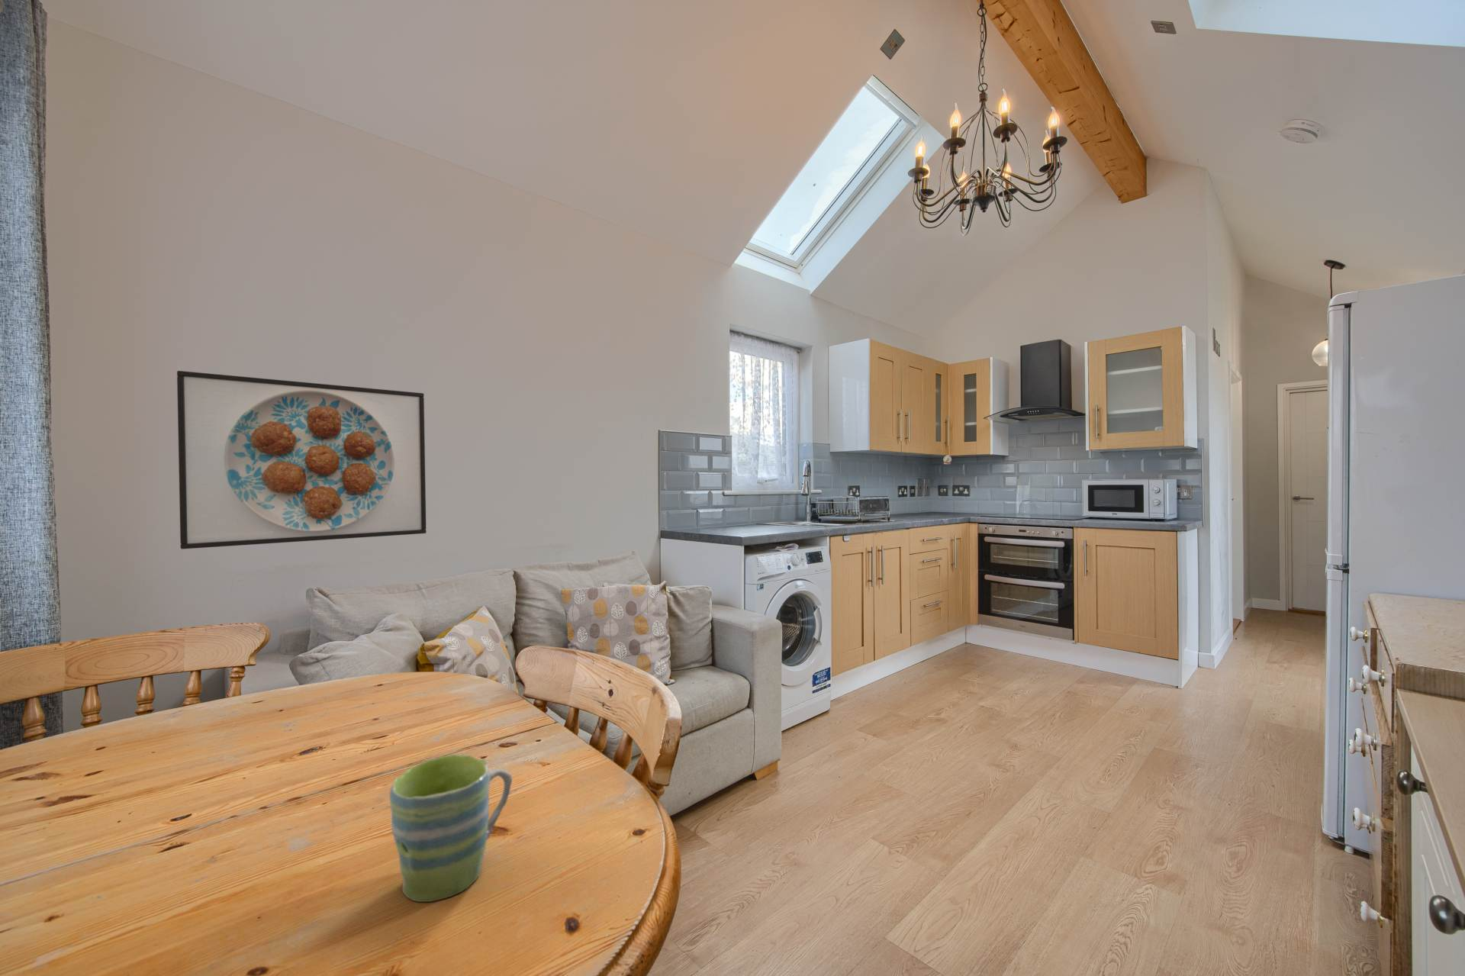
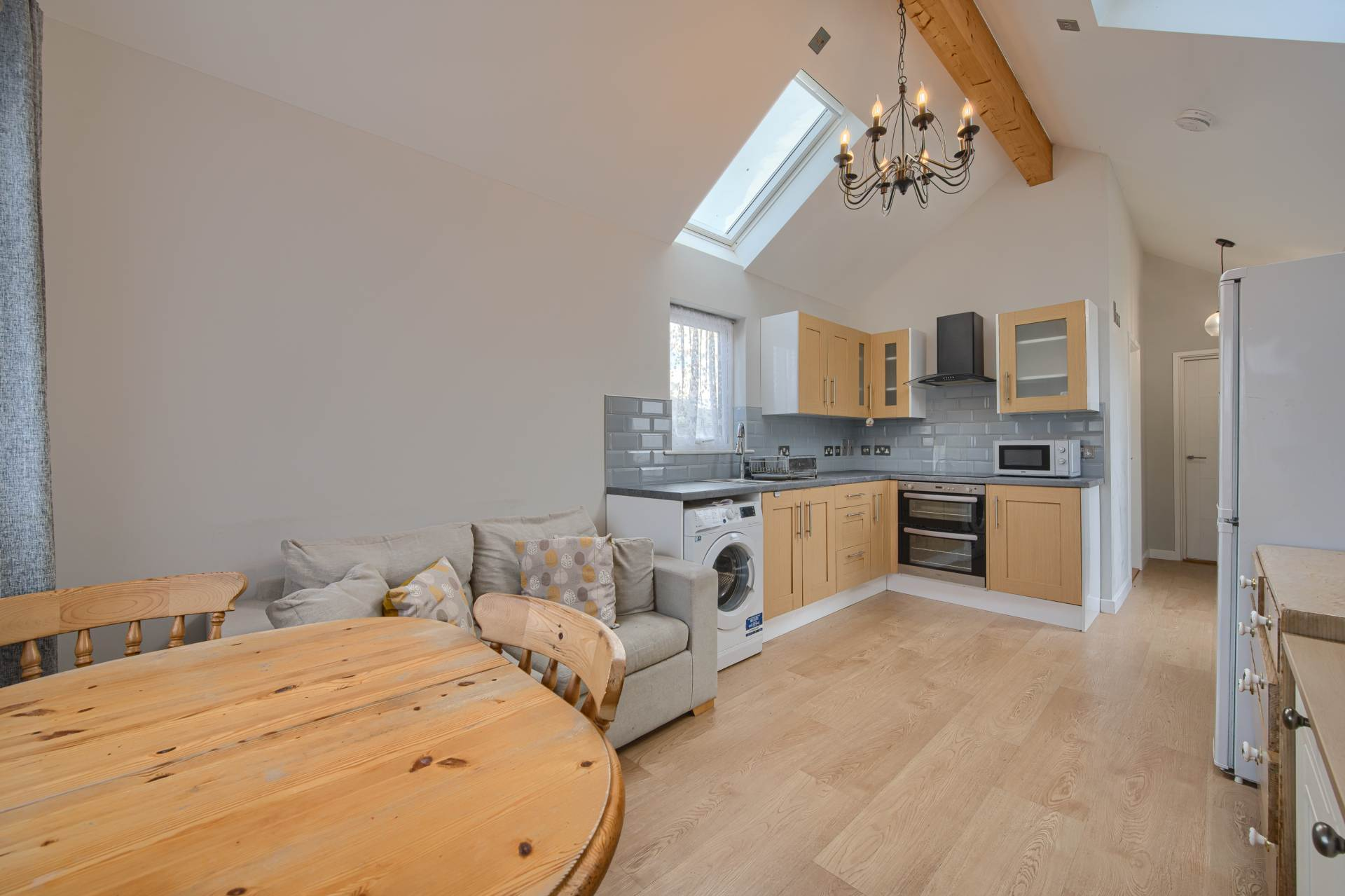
- mug [389,753,513,903]
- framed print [176,370,427,549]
